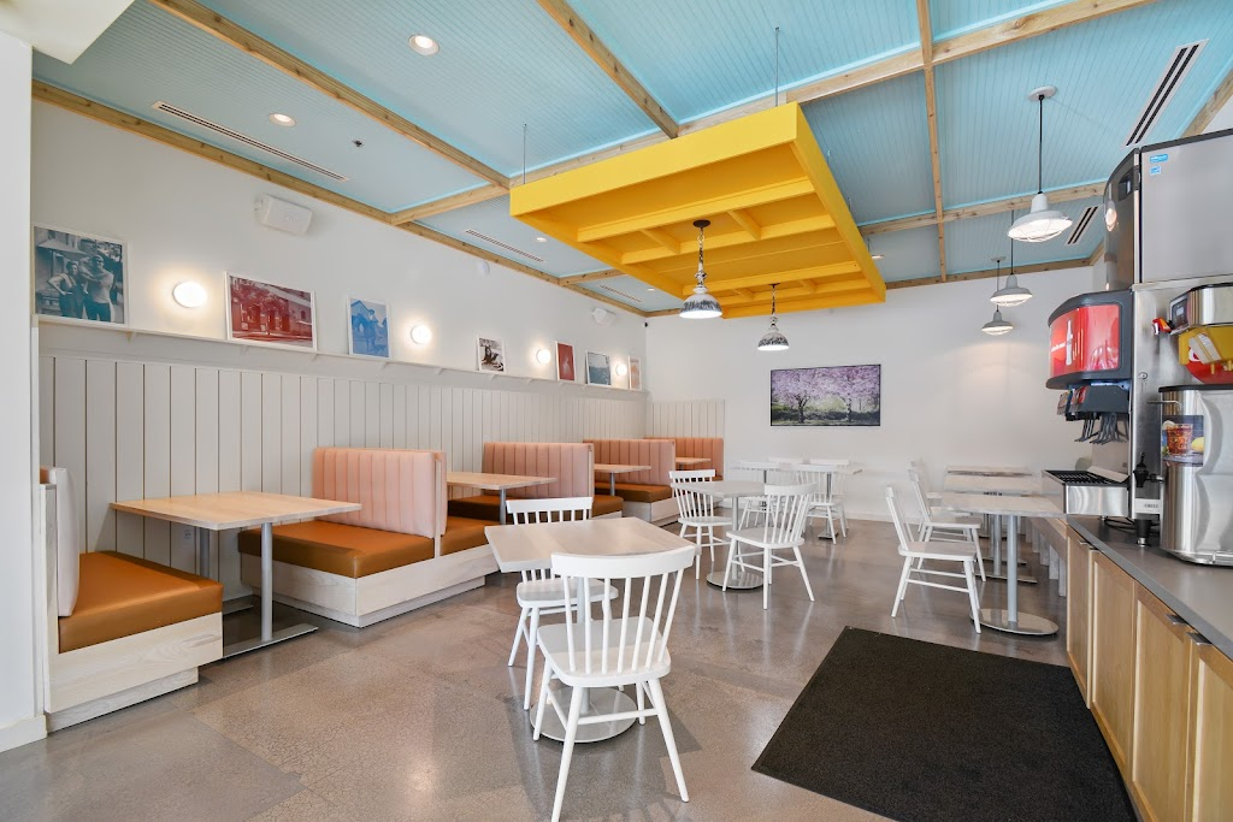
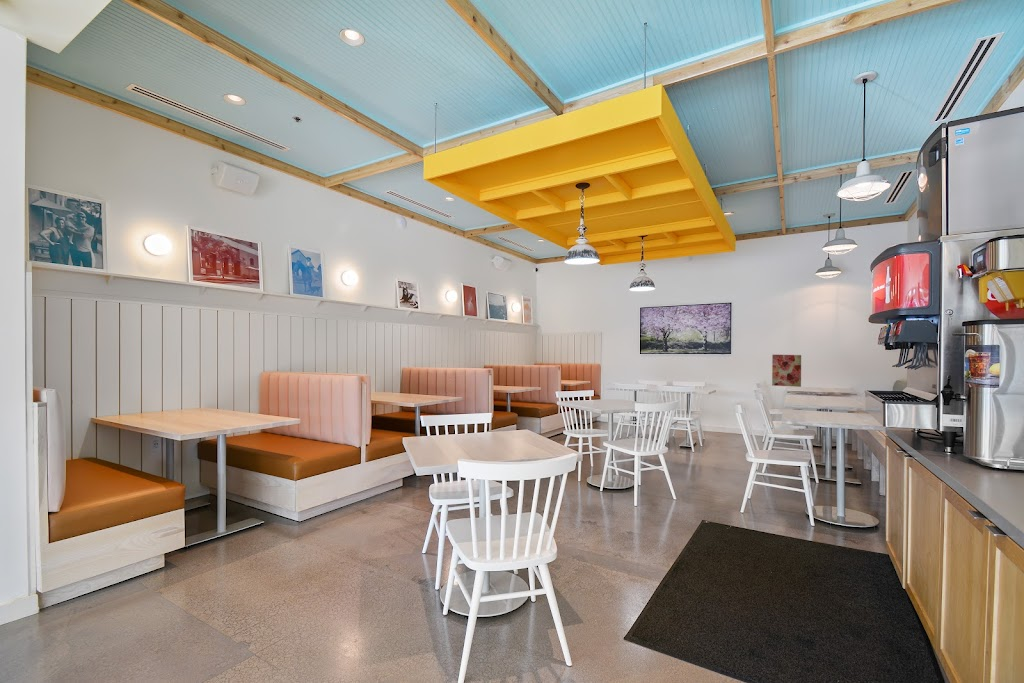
+ wall art [771,354,802,388]
